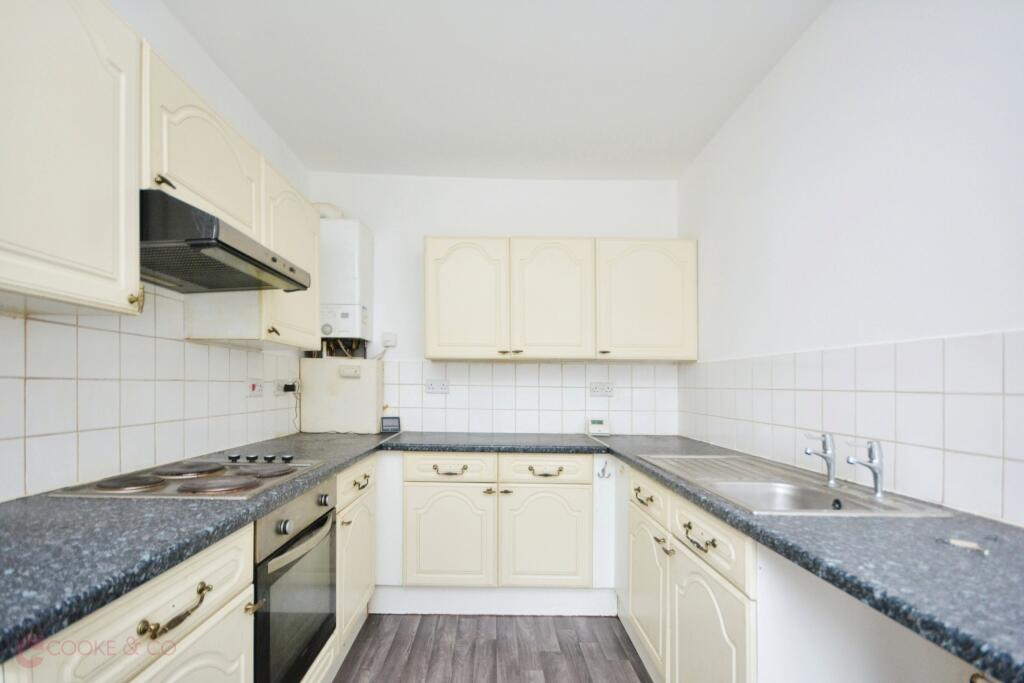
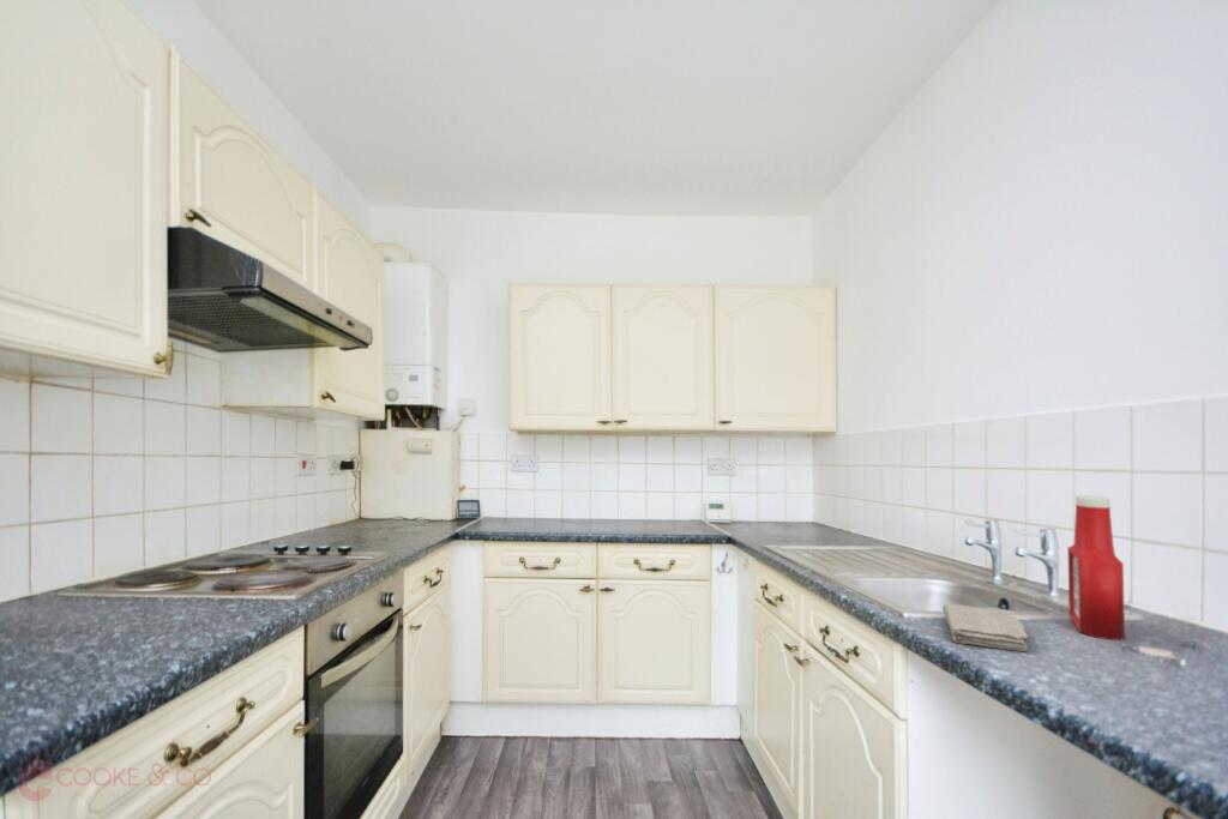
+ soap bottle [1066,494,1126,642]
+ washcloth [941,602,1029,652]
